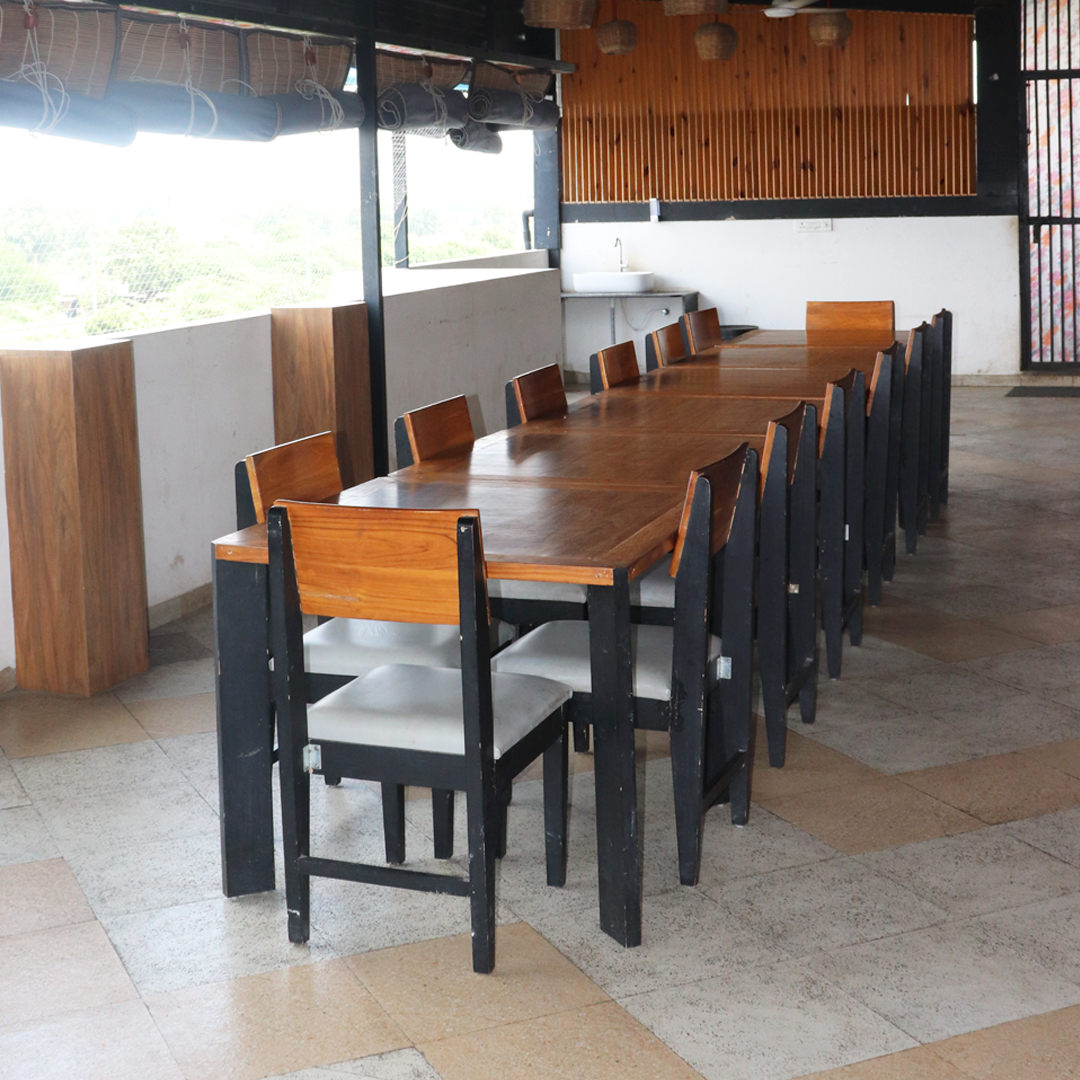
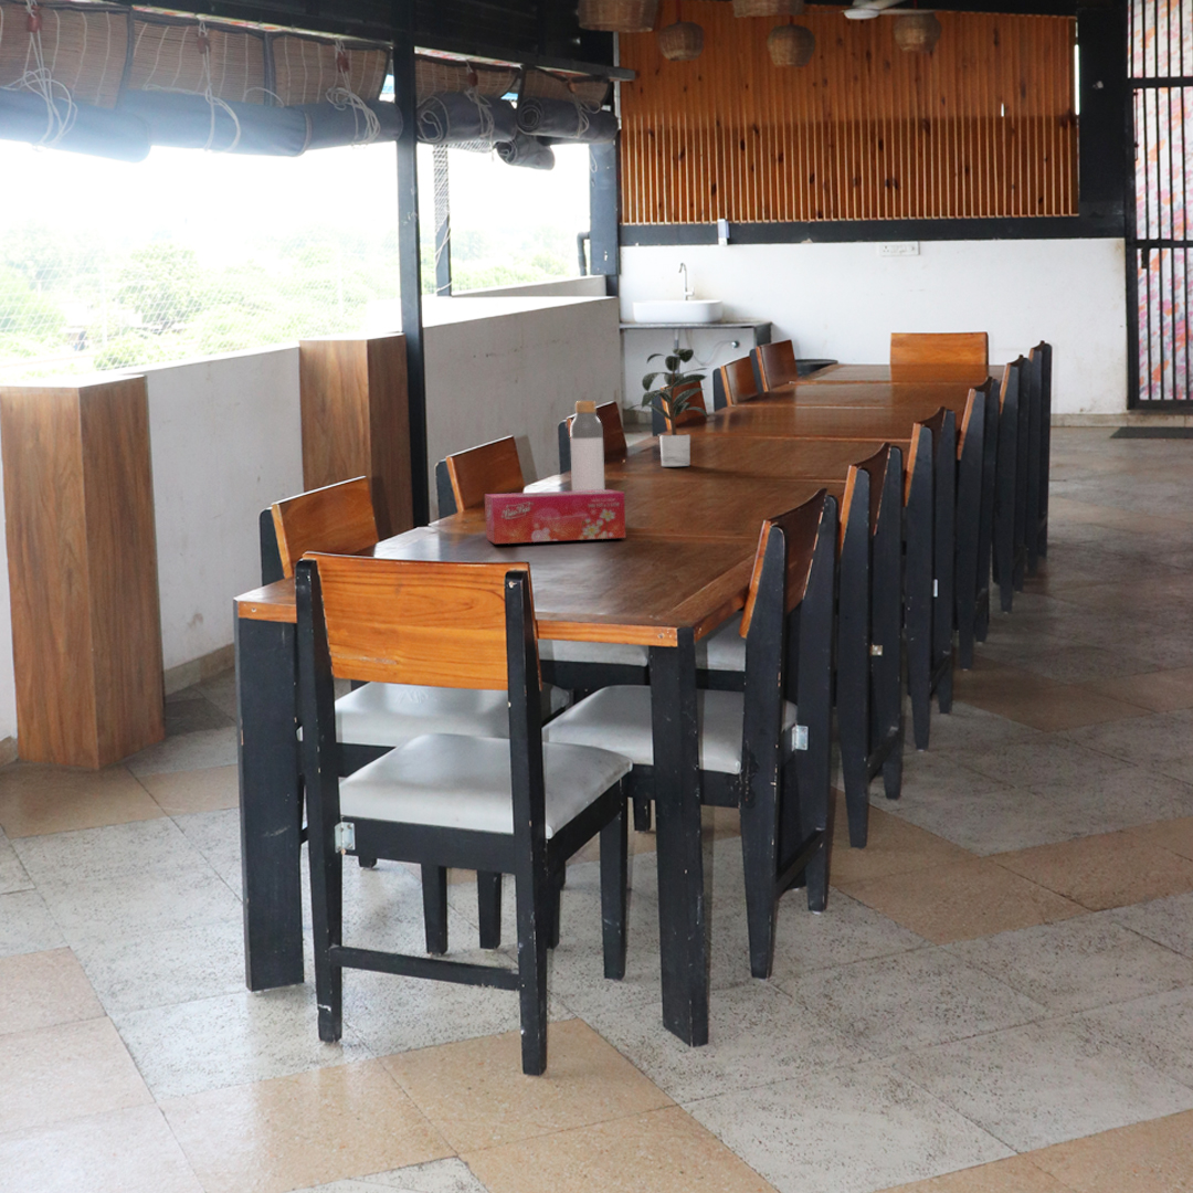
+ tissue box [484,488,626,545]
+ bottle [569,400,605,492]
+ potted plant [625,347,709,467]
